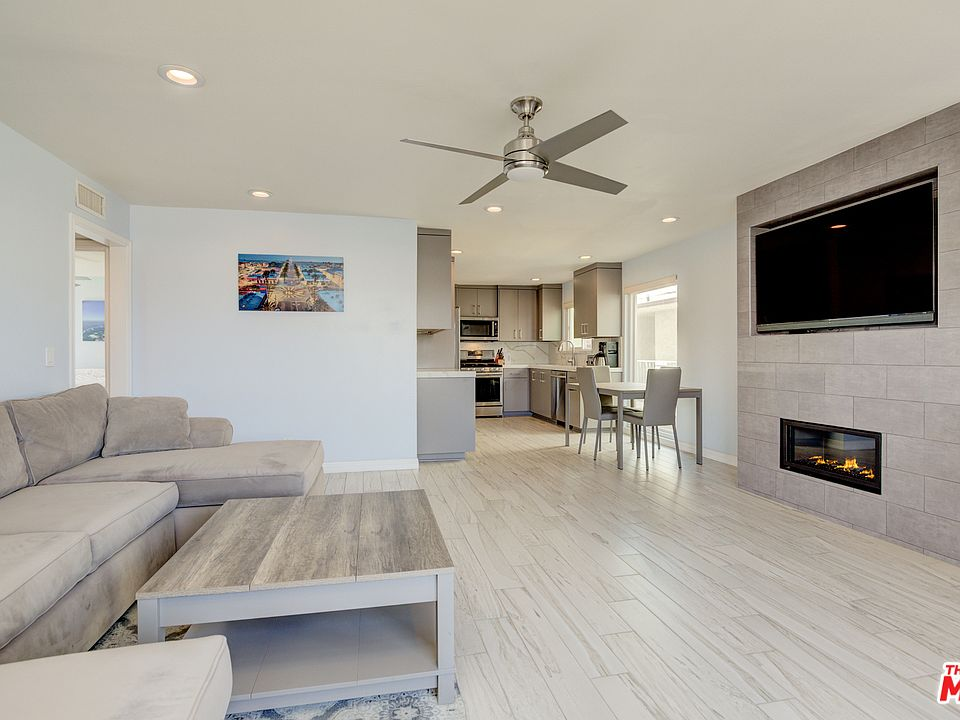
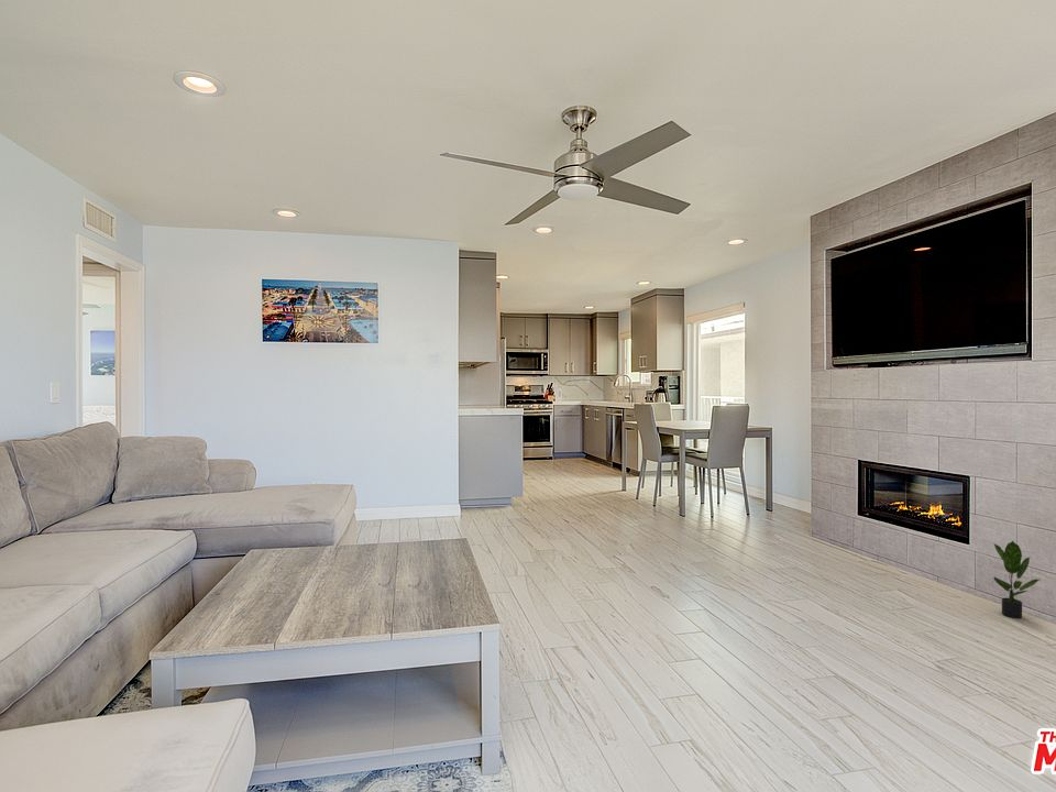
+ potted plant [993,540,1041,619]
